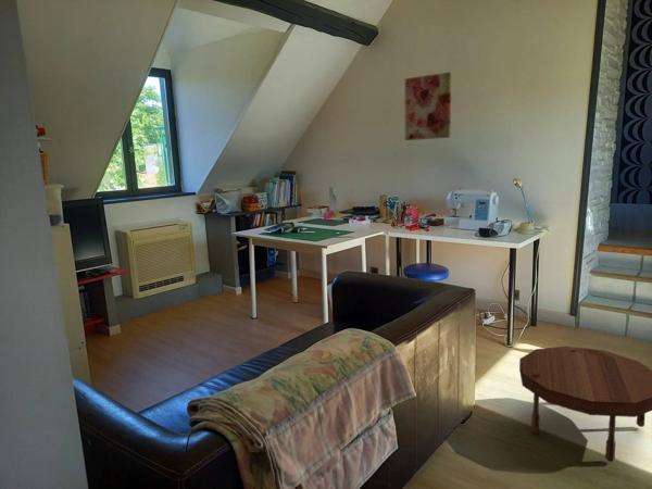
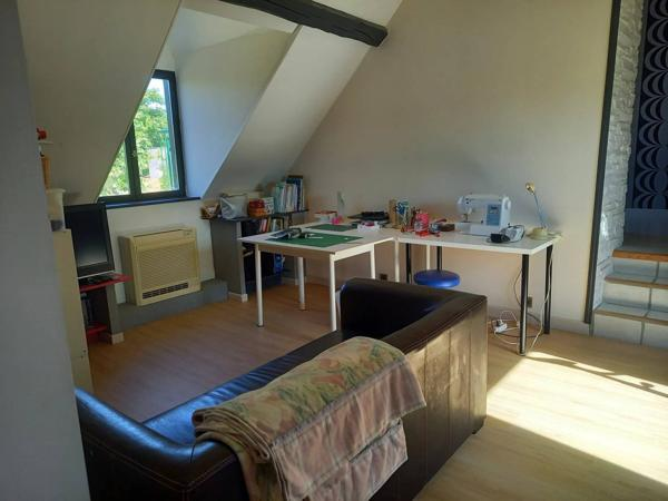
- wall art [404,71,452,141]
- side table [518,346,652,463]
